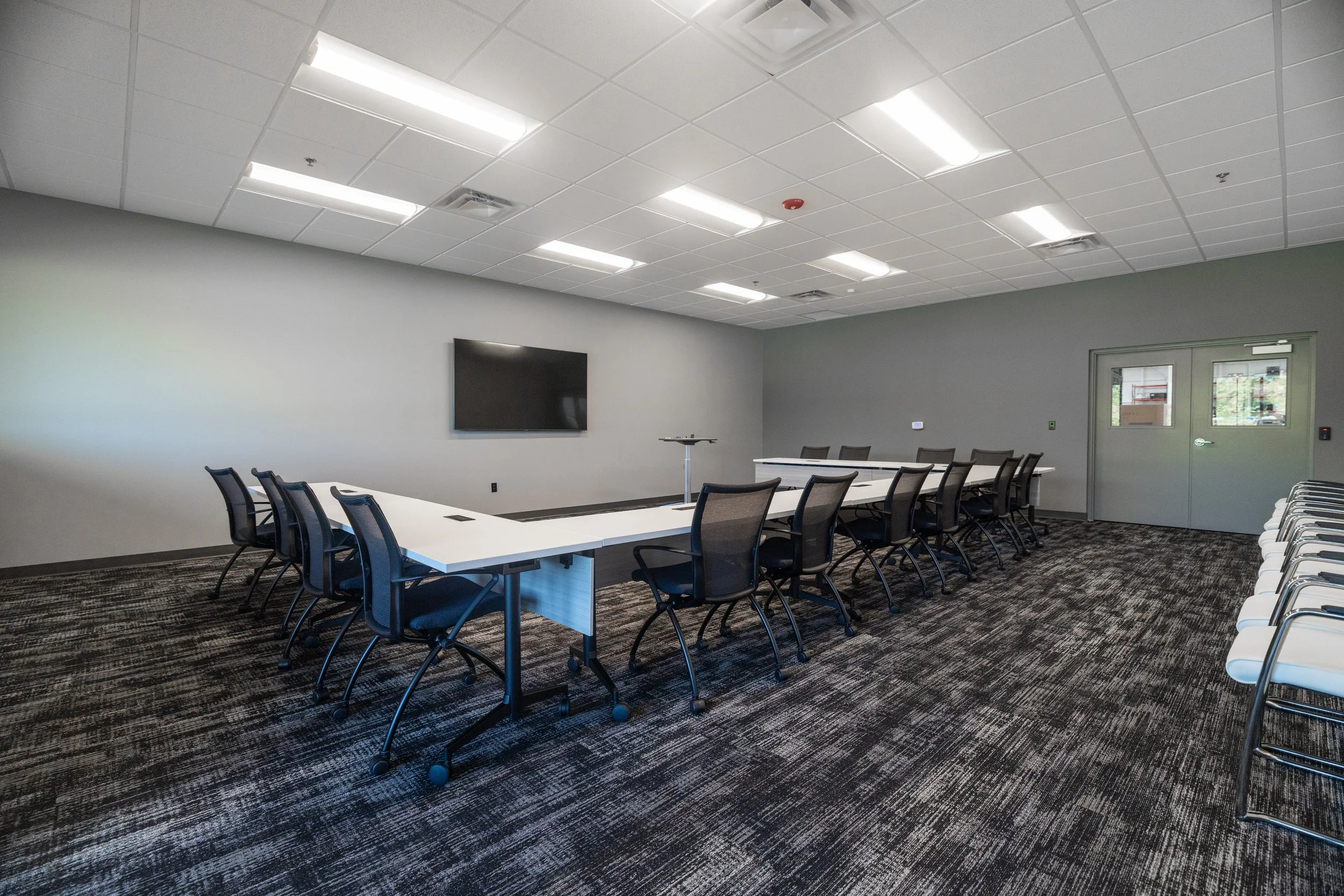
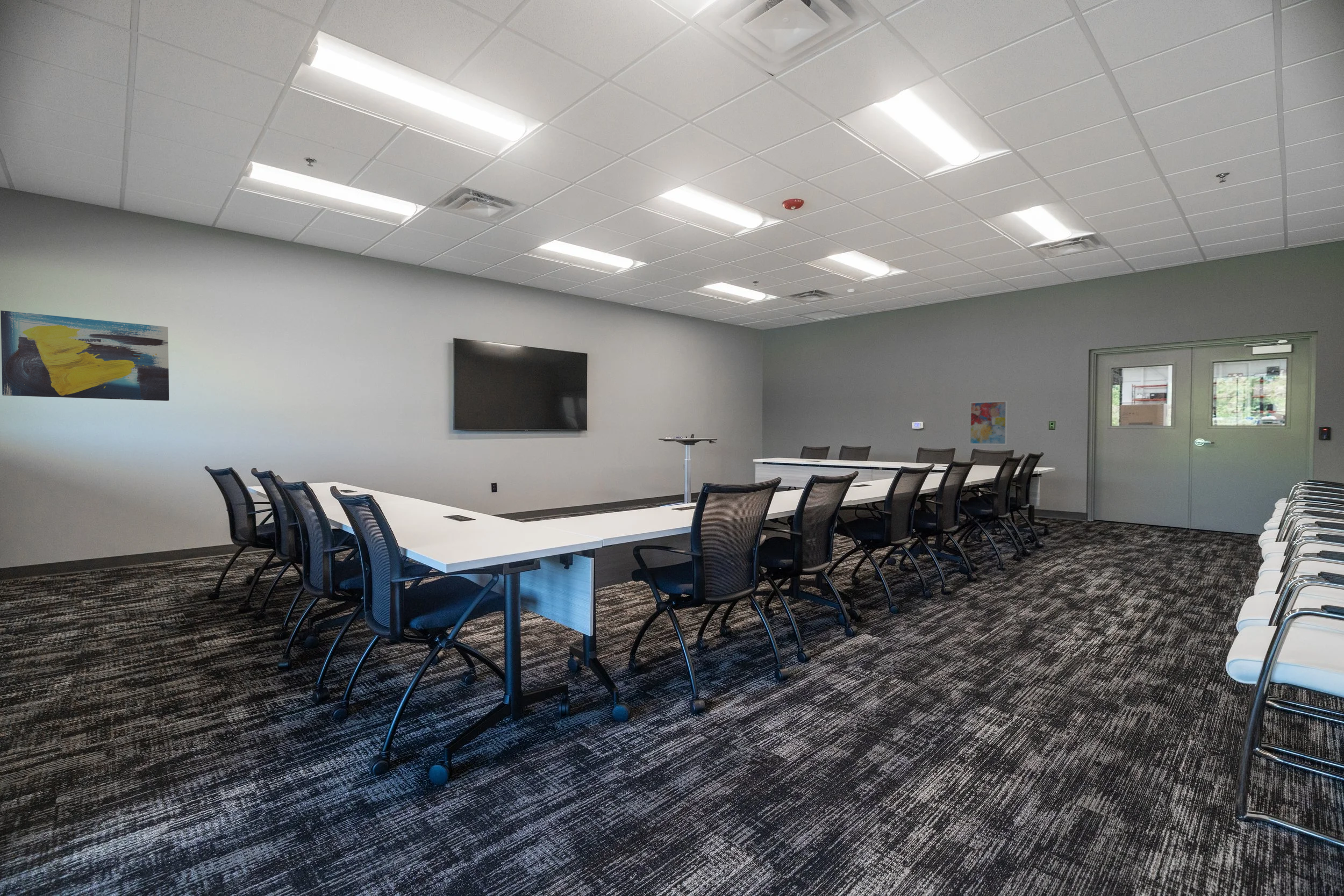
+ wall art [0,310,169,402]
+ wall art [969,400,1008,446]
